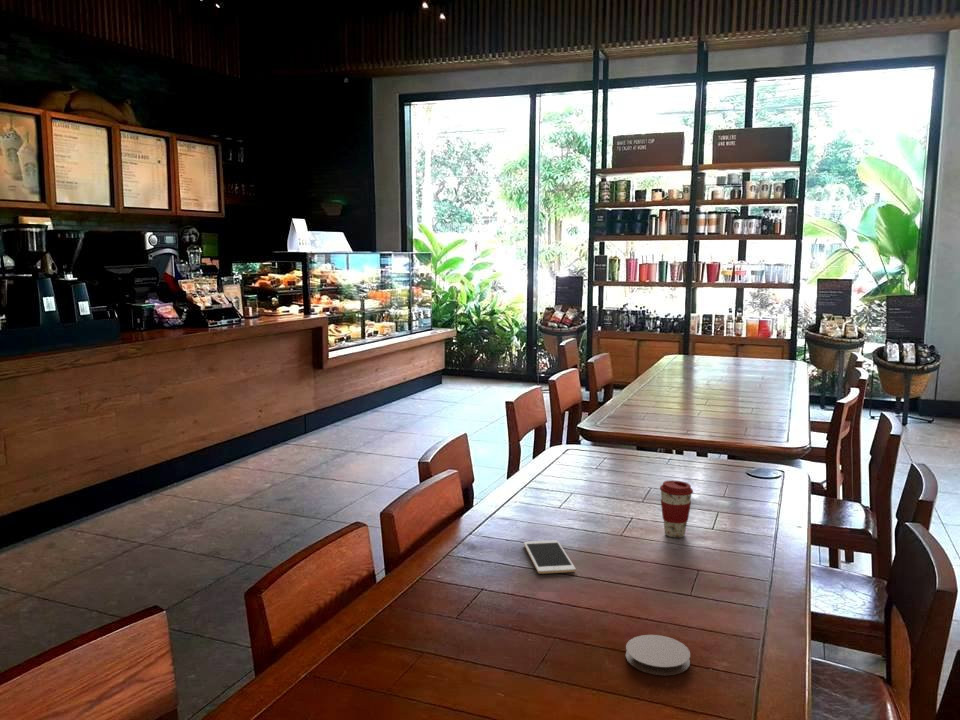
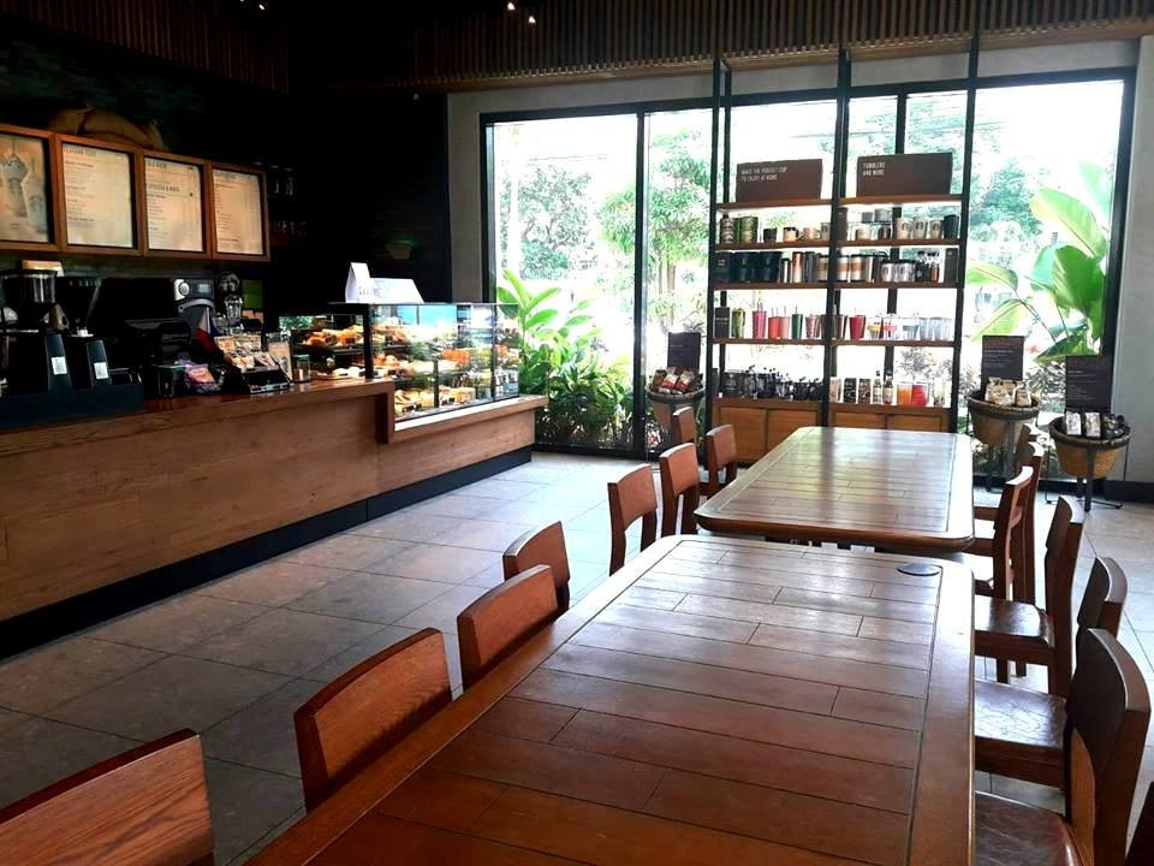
- coaster [625,634,691,676]
- coffee cup [659,479,694,538]
- cell phone [523,539,577,575]
